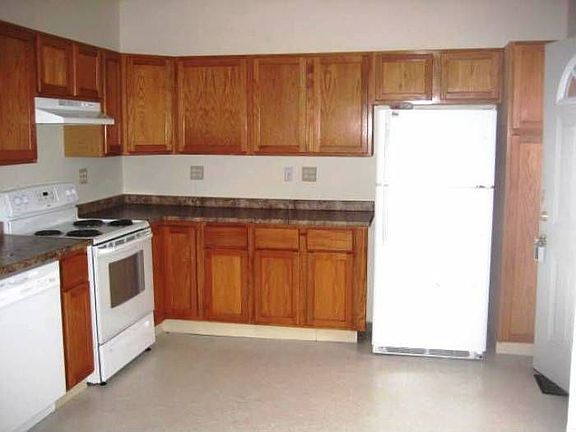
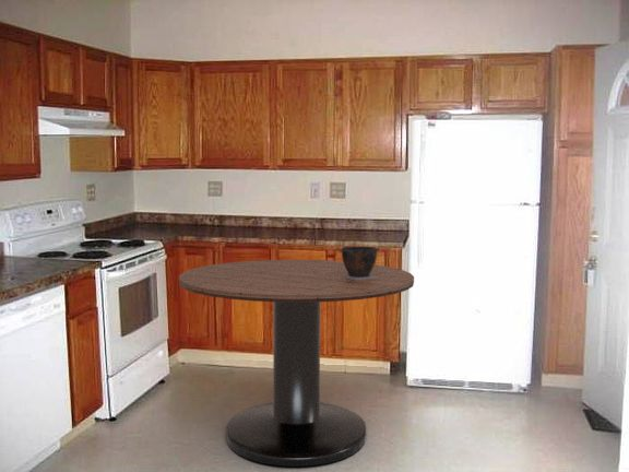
+ bowl [337,246,381,280]
+ dining table [178,259,415,468]
